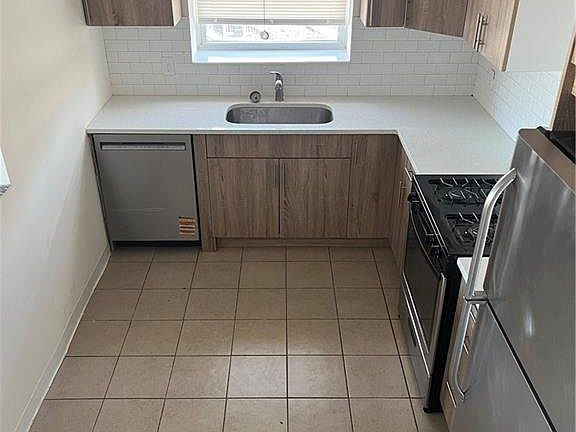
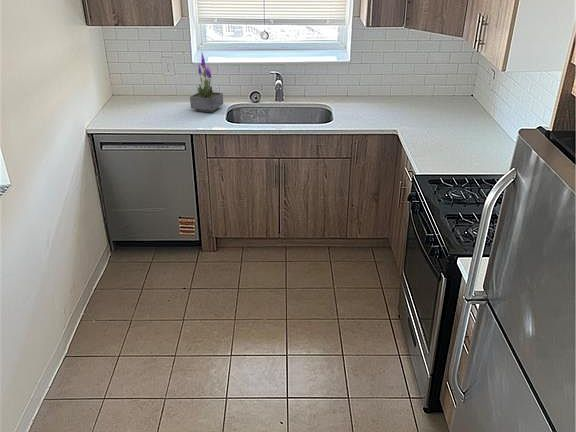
+ potted plant [189,51,224,113]
